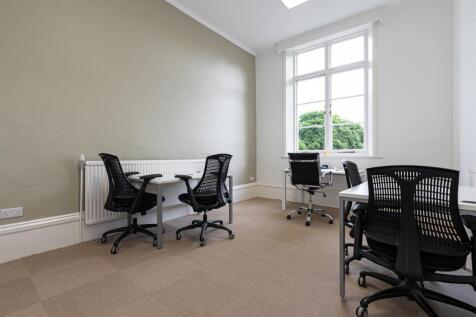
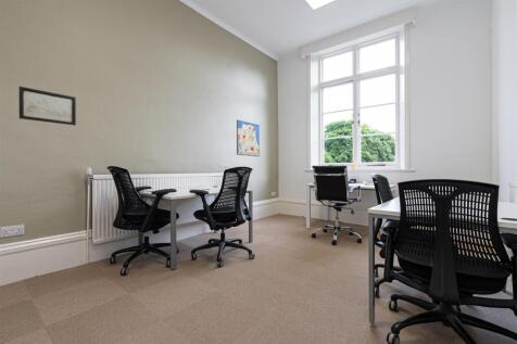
+ wall art [236,119,261,157]
+ wall art [17,86,77,127]
